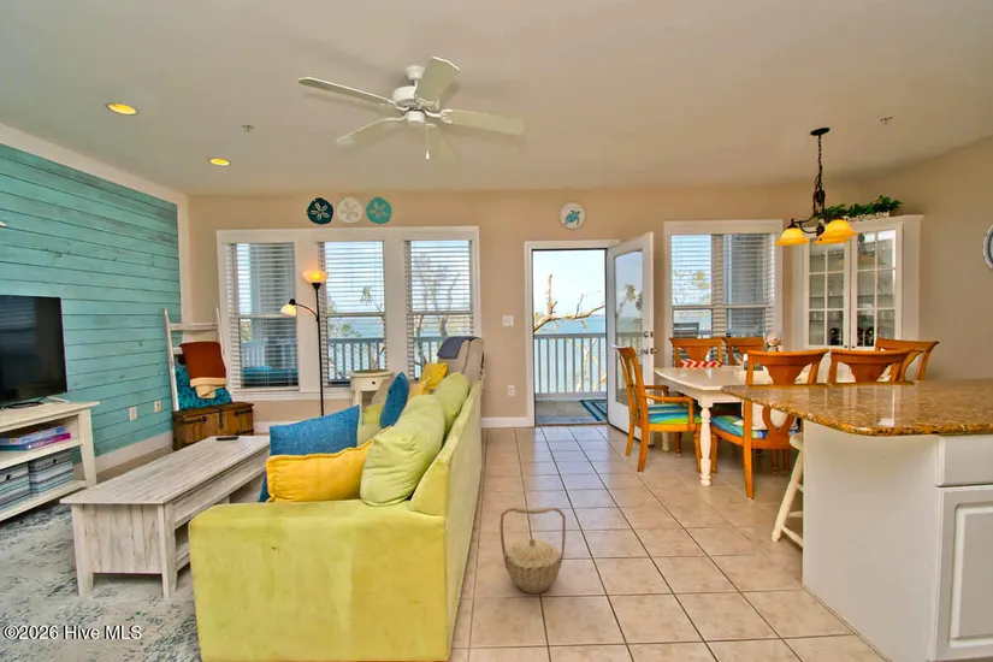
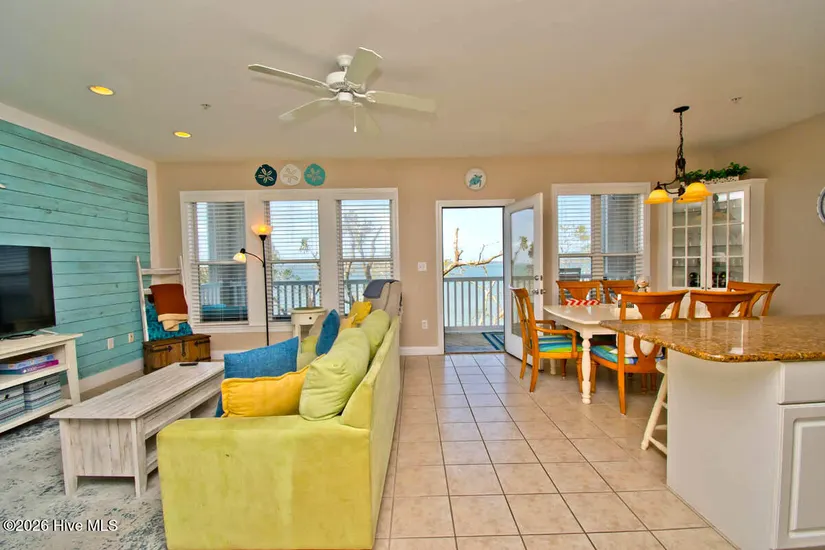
- basket [498,507,567,595]
